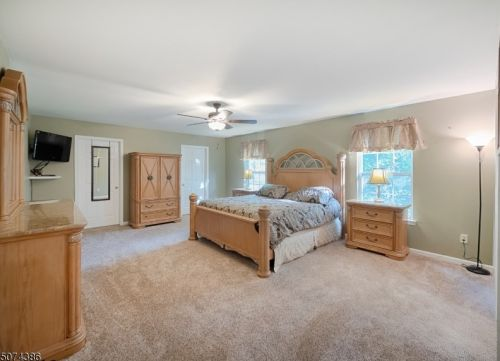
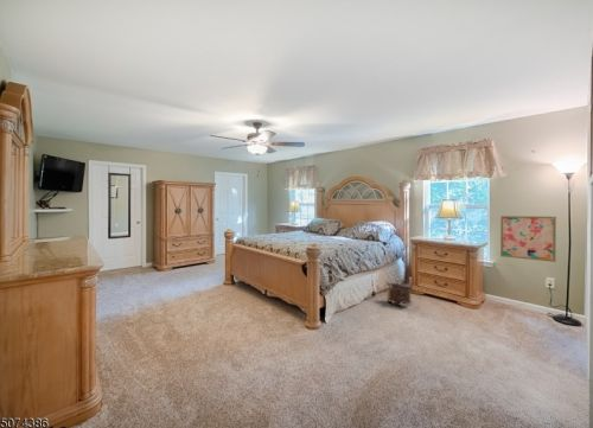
+ backpack [384,281,426,306]
+ wall art [499,215,557,263]
